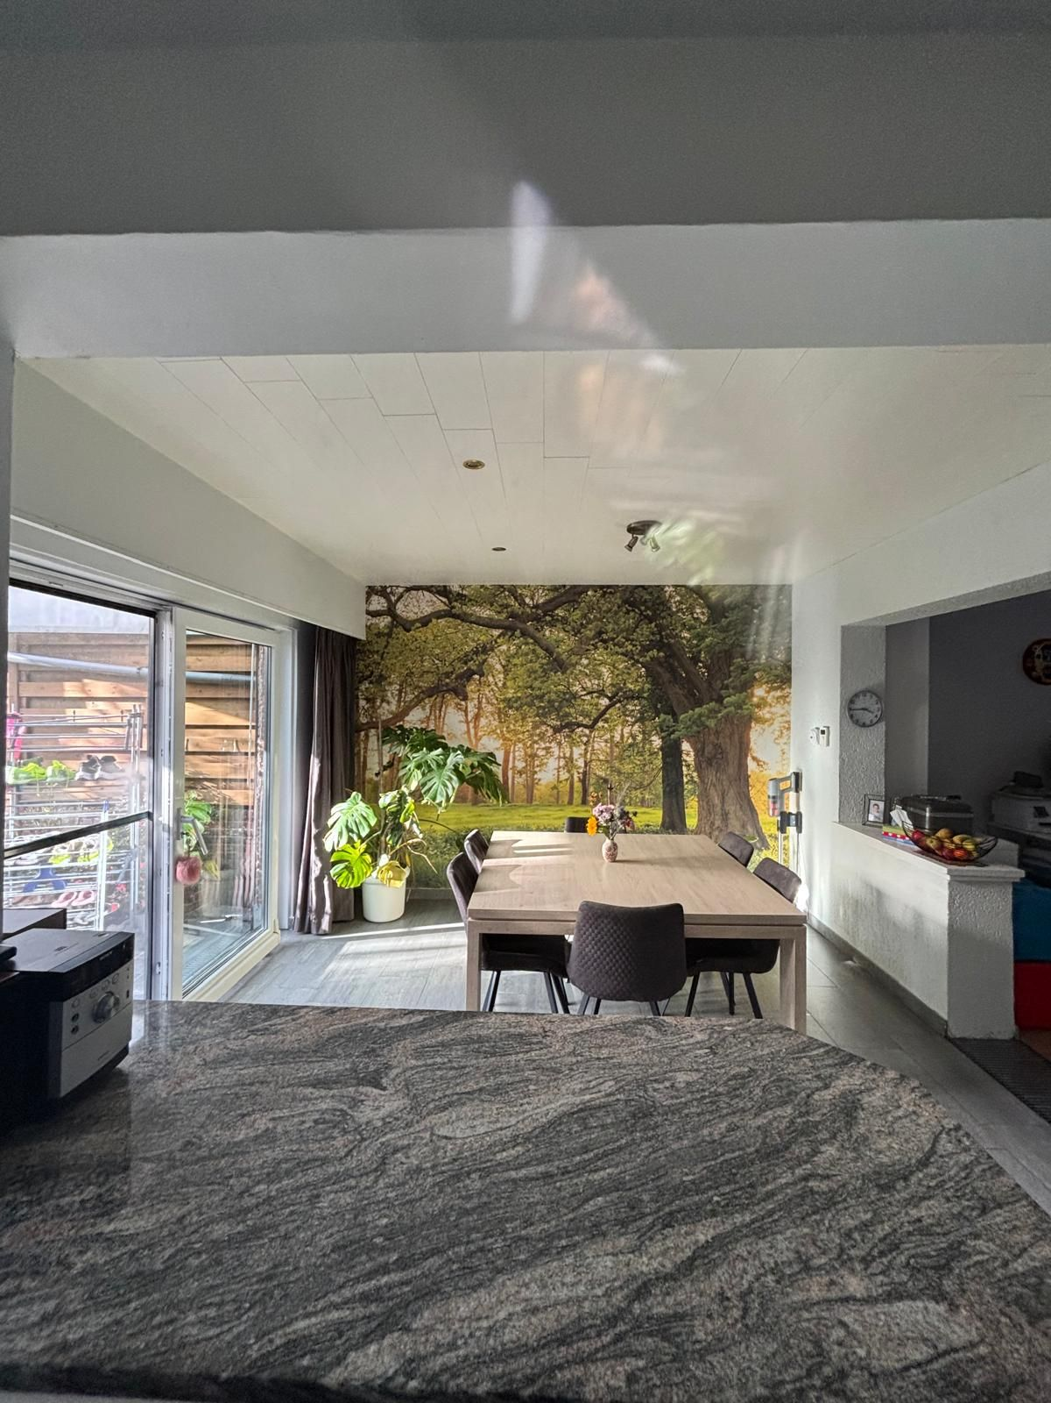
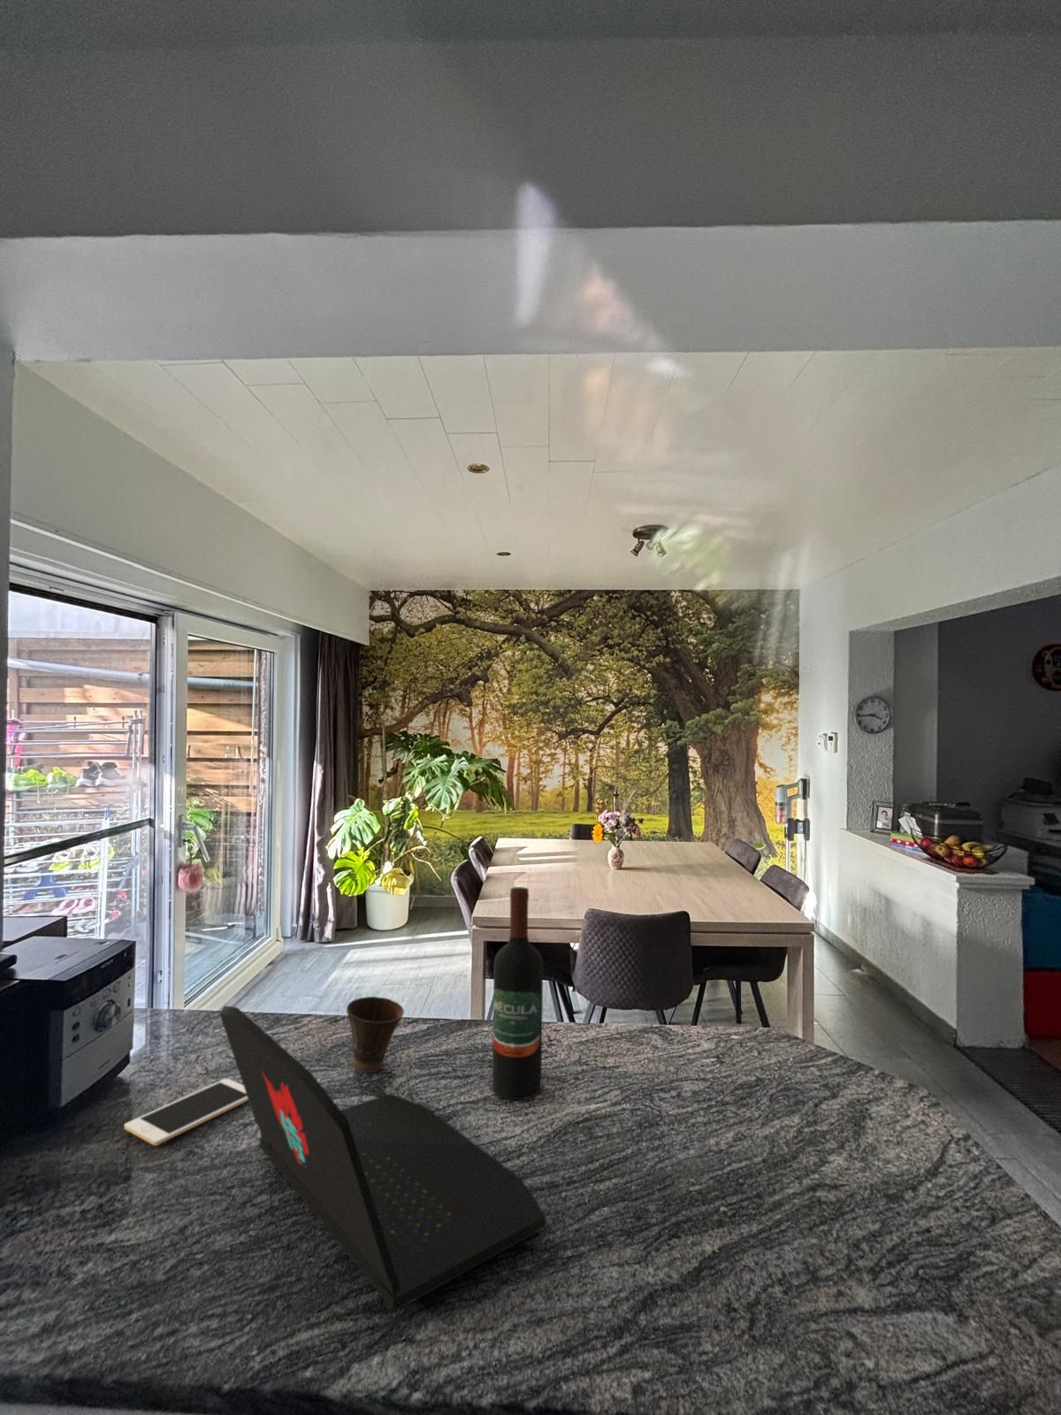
+ cell phone [124,1079,249,1146]
+ cup [345,996,405,1074]
+ wine bottle [491,886,544,1100]
+ laptop [218,1005,546,1311]
